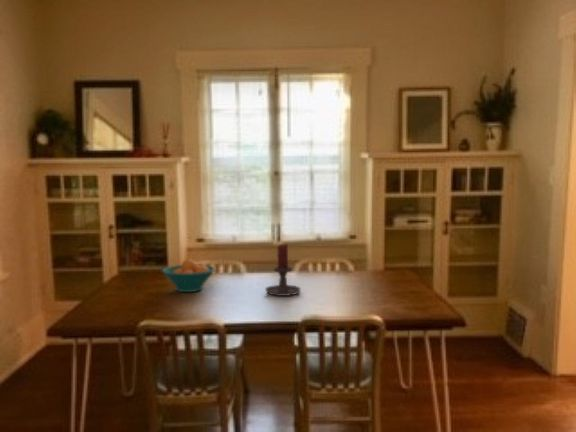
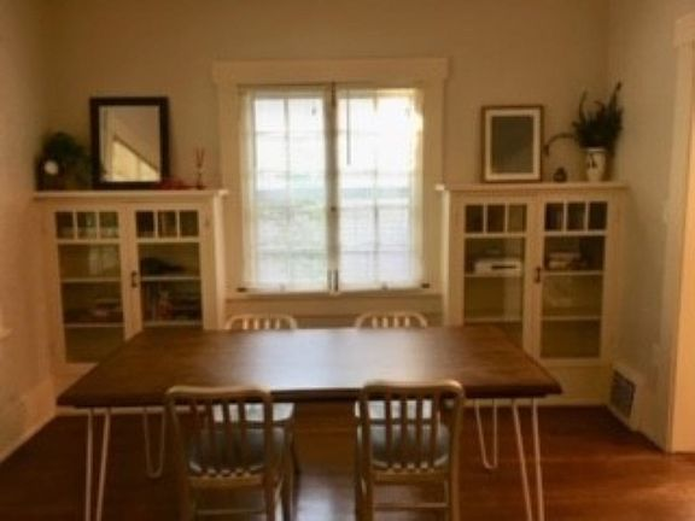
- candle holder [264,243,302,297]
- fruit bowl [161,258,217,293]
